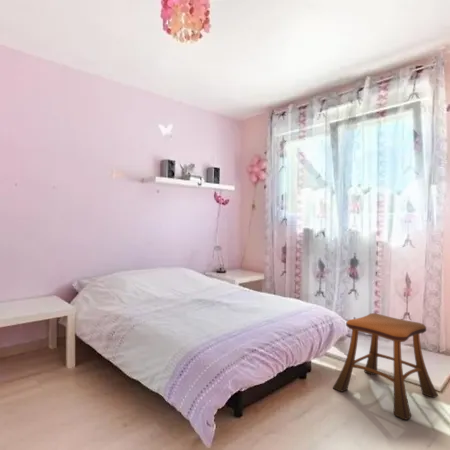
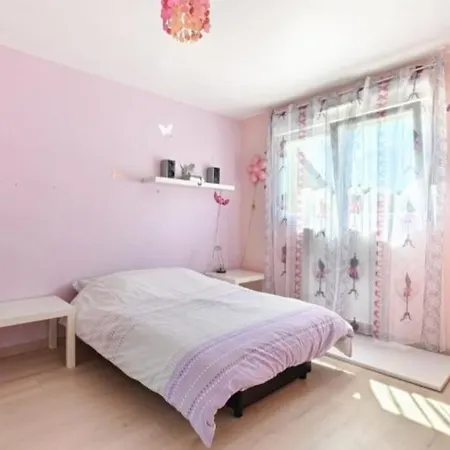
- stool [332,312,439,421]
